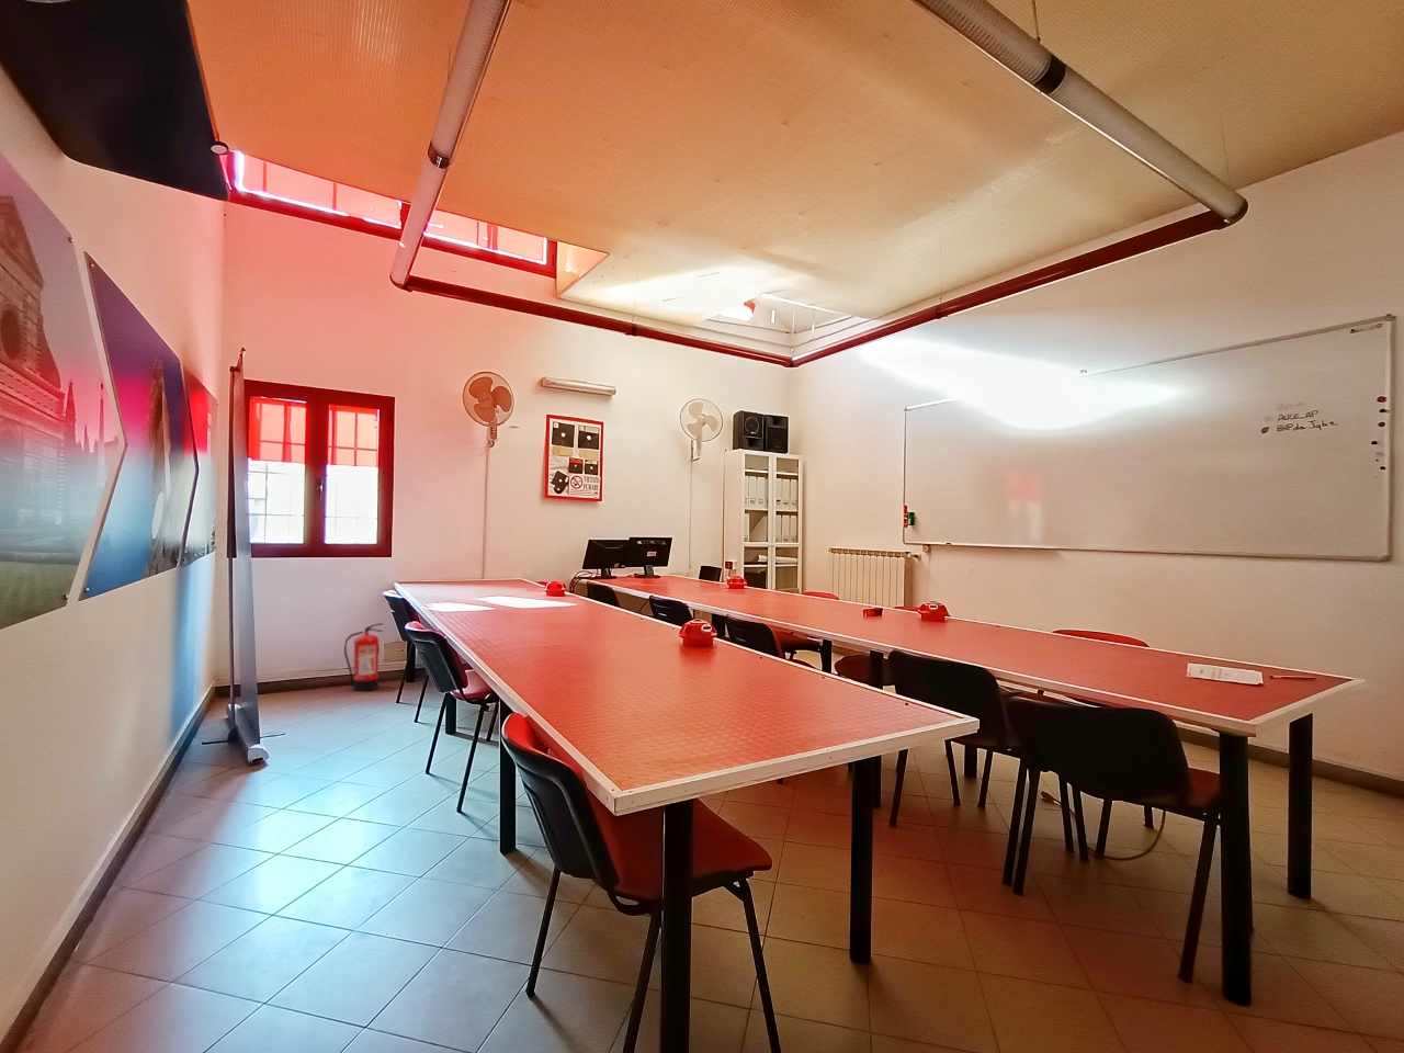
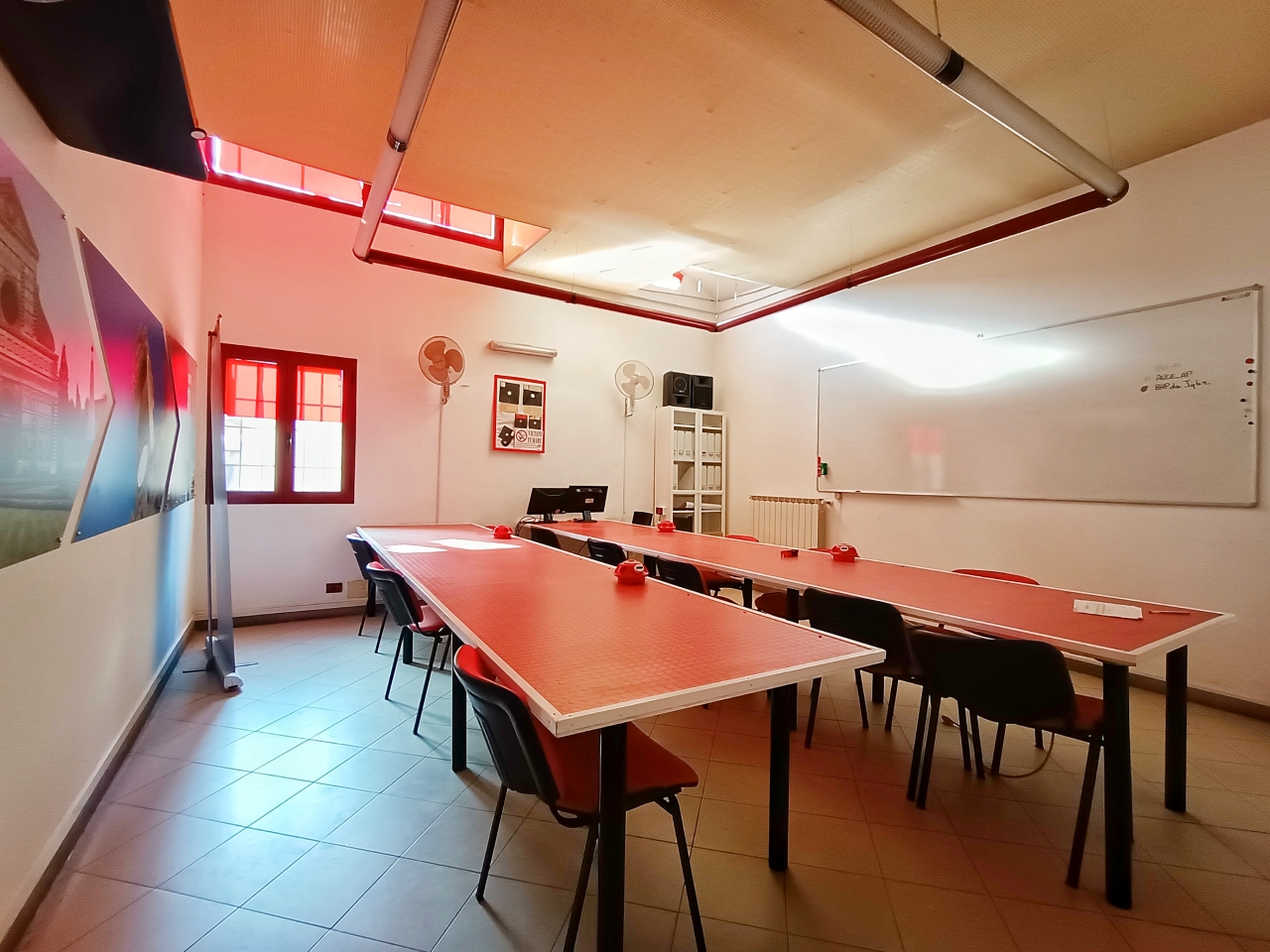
- fire extinguisher [344,622,385,692]
